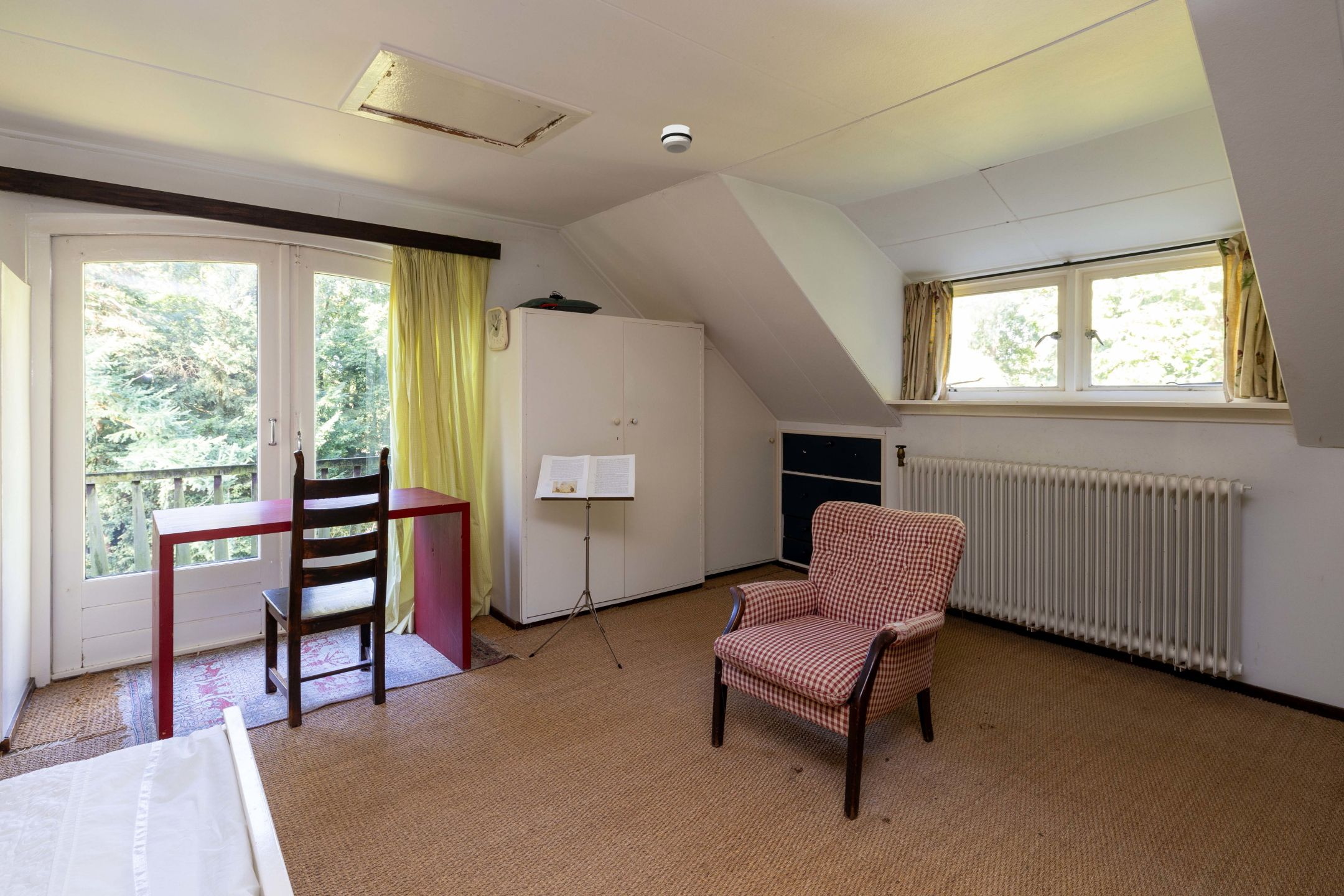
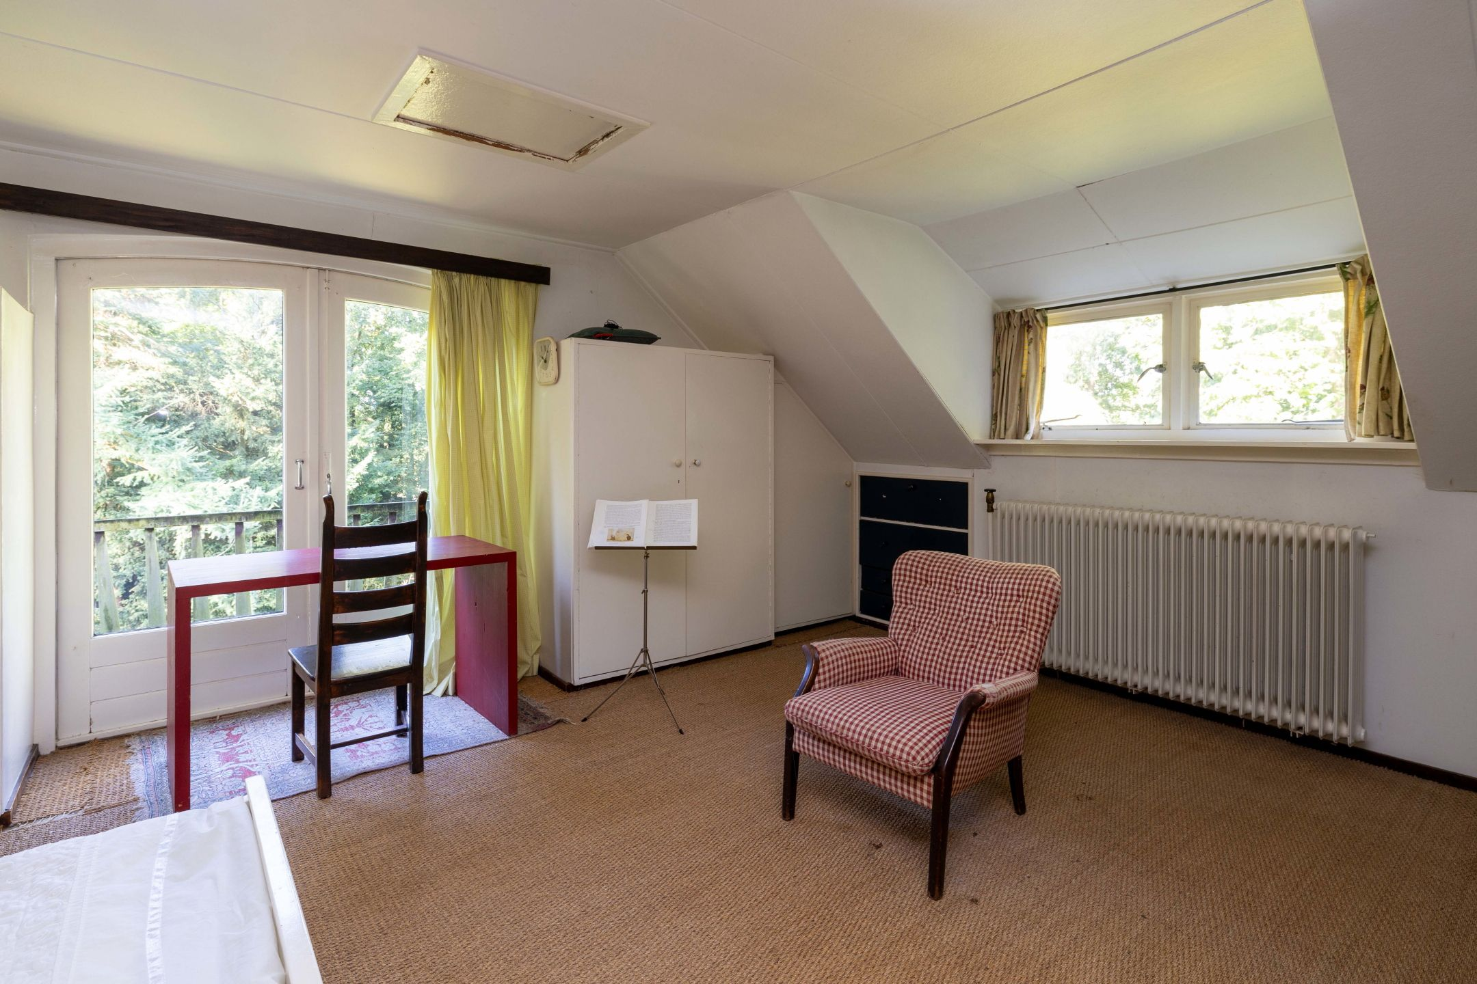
- smoke detector [660,124,693,154]
